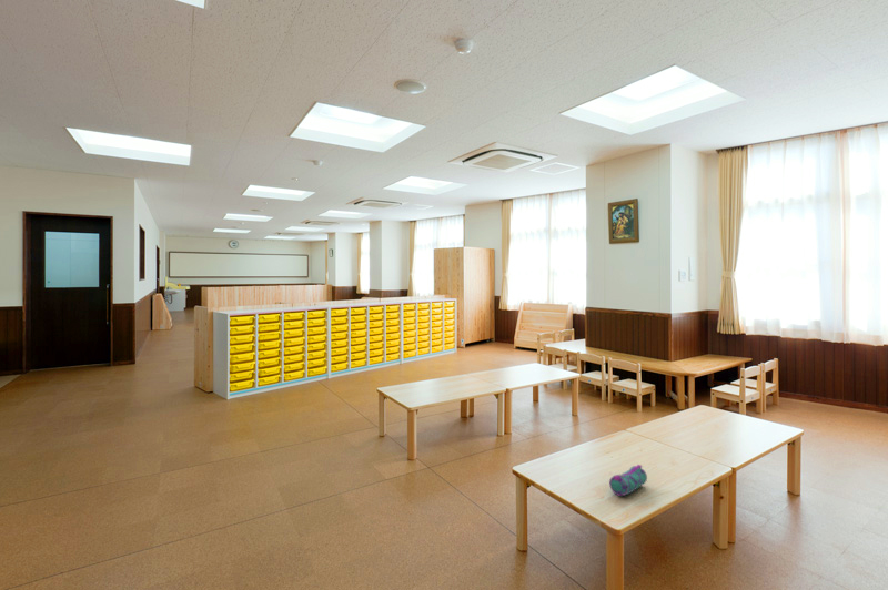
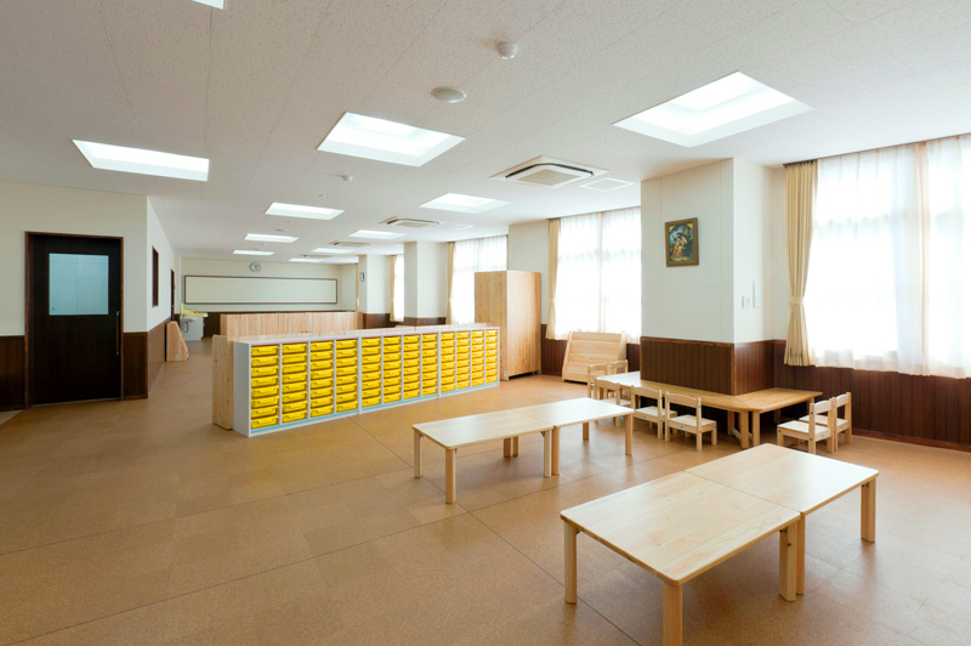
- pencil case [608,464,648,497]
